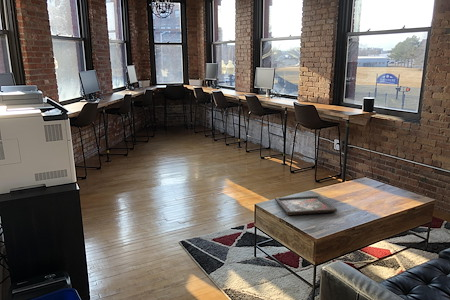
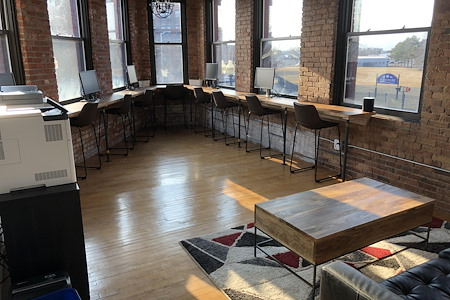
- decorative tray [274,194,338,216]
